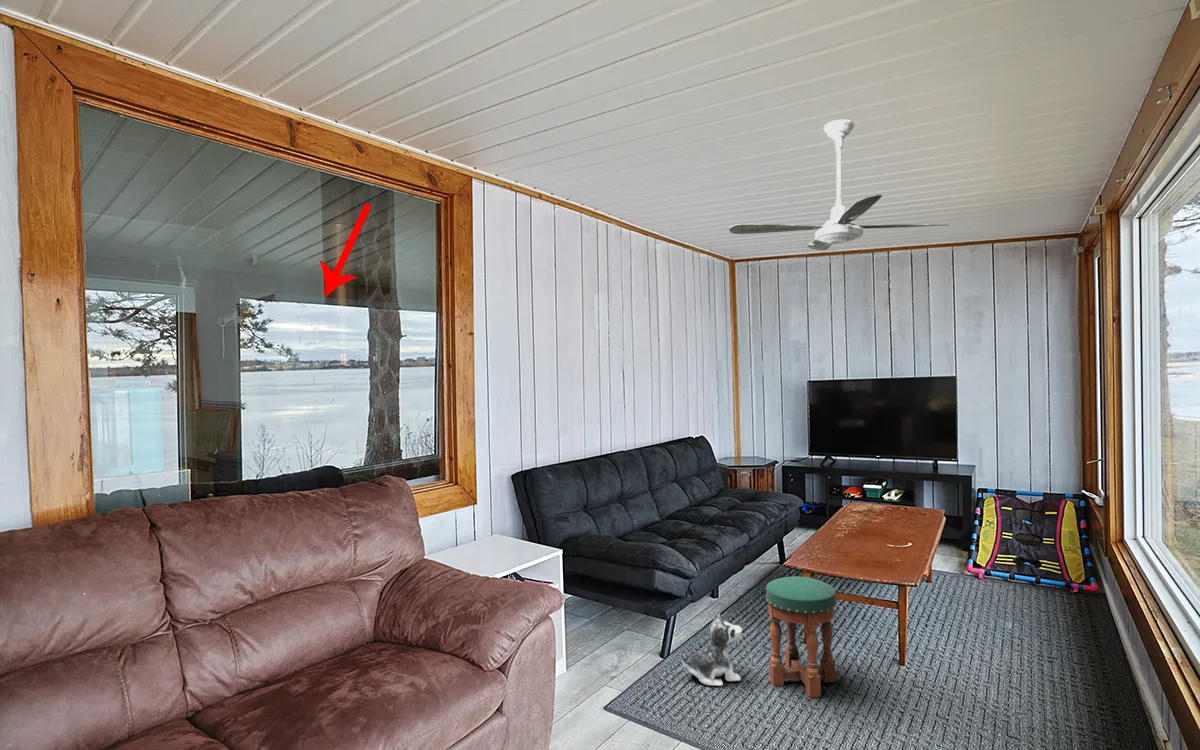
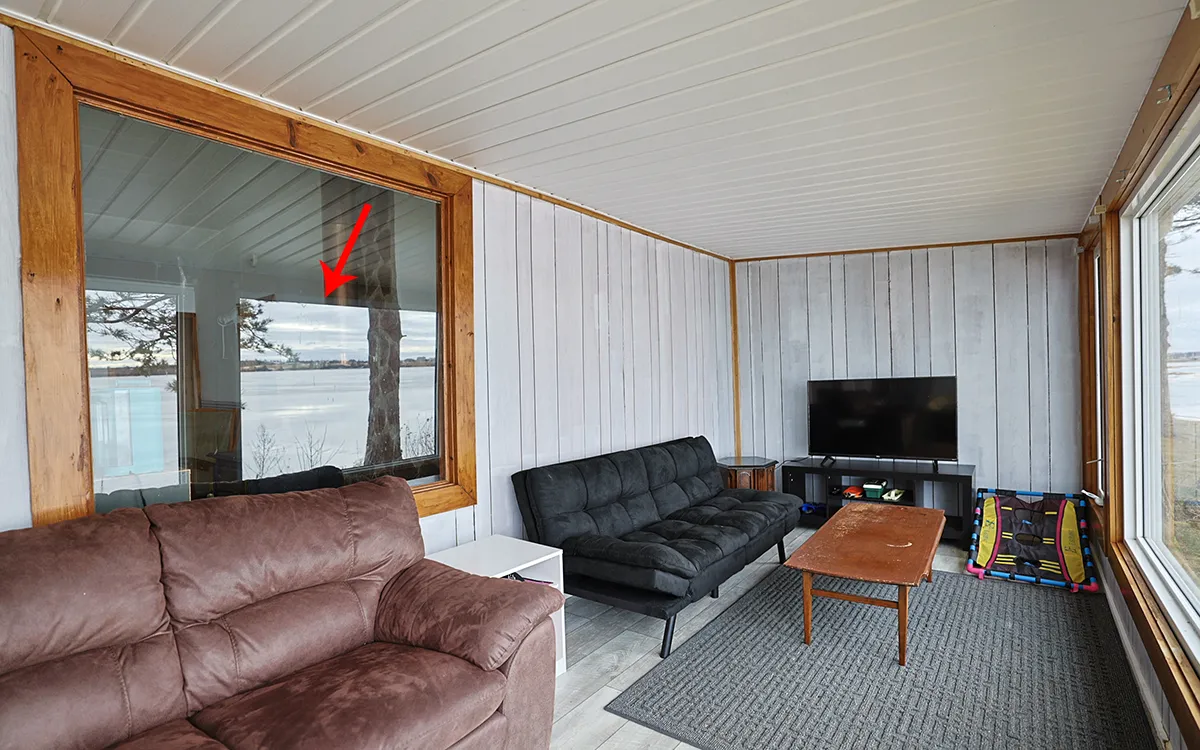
- stool [765,575,838,699]
- plush toy [679,609,743,687]
- ceiling fan [728,118,949,251]
